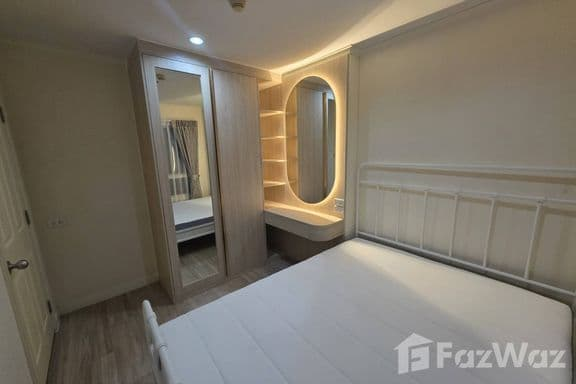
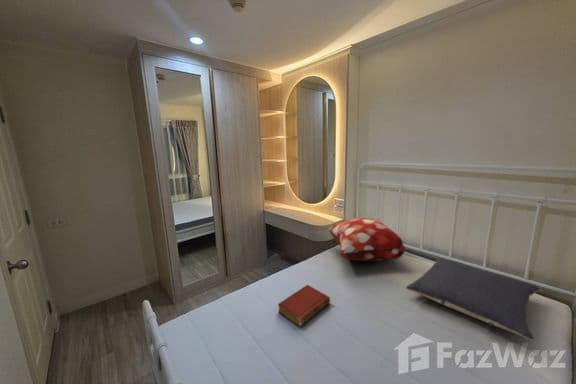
+ decorative pillow [327,217,406,263]
+ book [277,284,331,327]
+ pillow [405,257,540,341]
